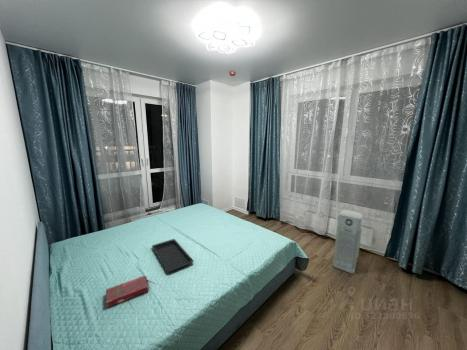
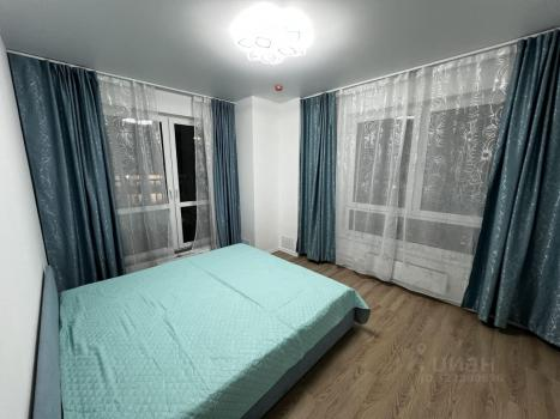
- air purifier [332,209,363,274]
- book [105,275,150,309]
- serving tray [151,238,195,273]
